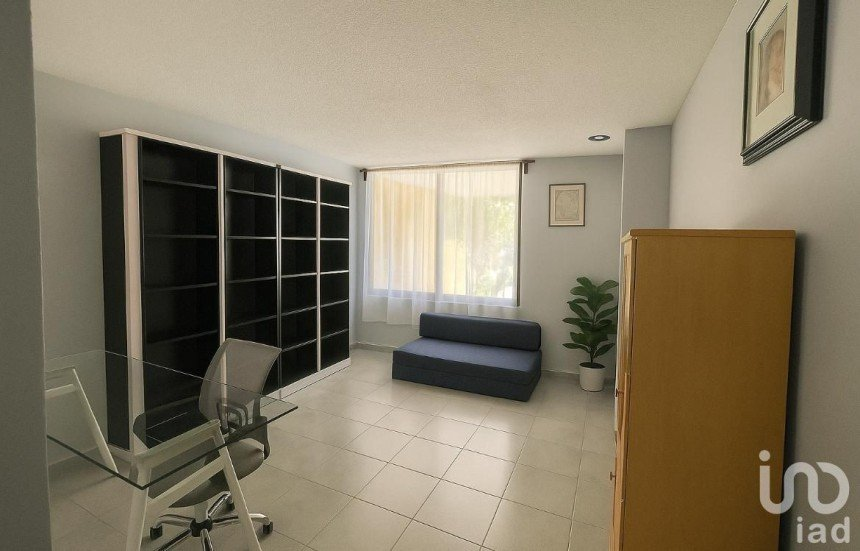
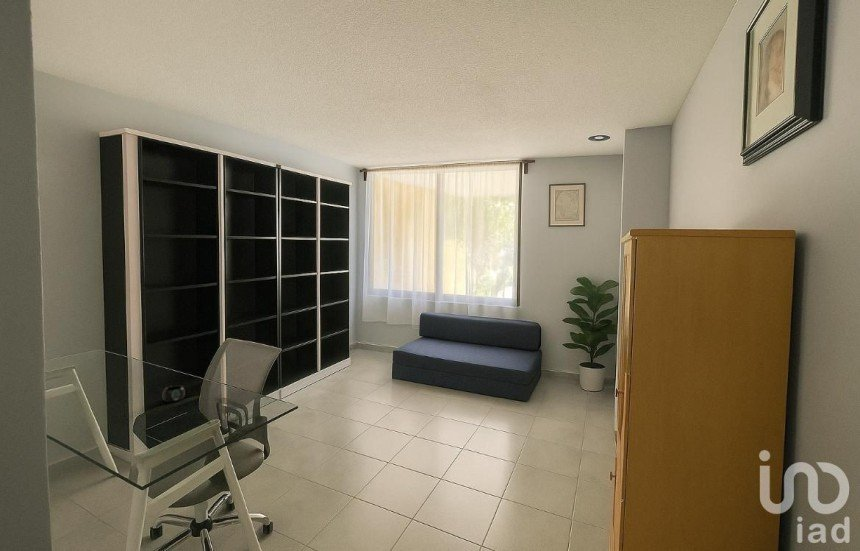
+ mug [162,385,186,403]
